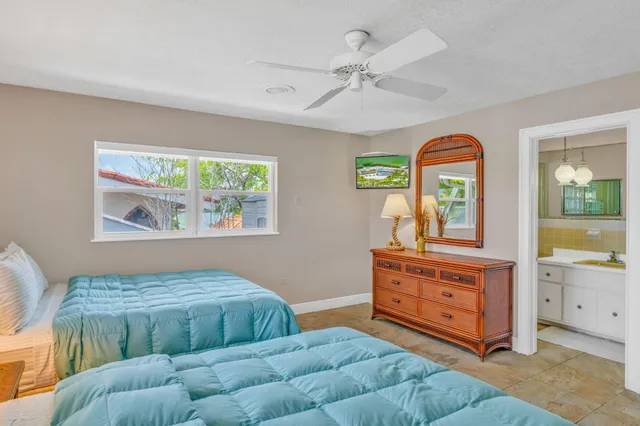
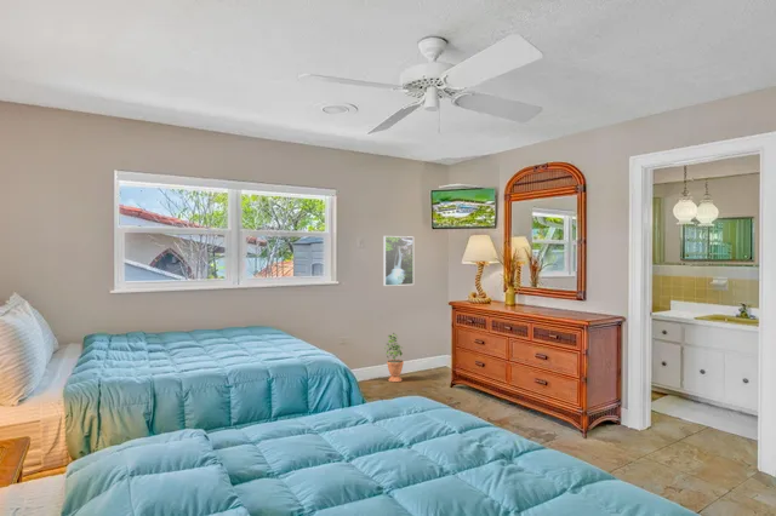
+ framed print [382,235,415,287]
+ potted plant [383,332,405,383]
